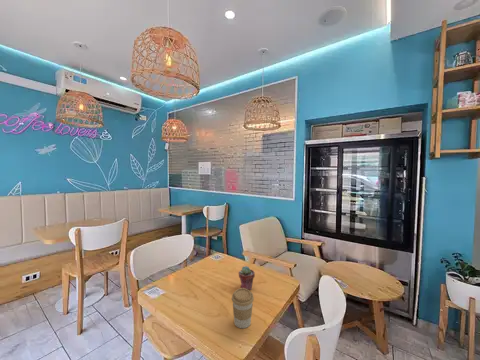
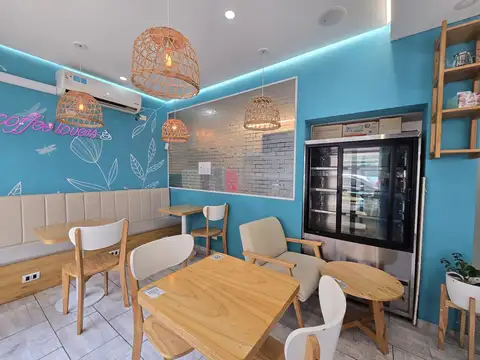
- potted succulent [238,265,256,291]
- coffee cup [231,287,255,329]
